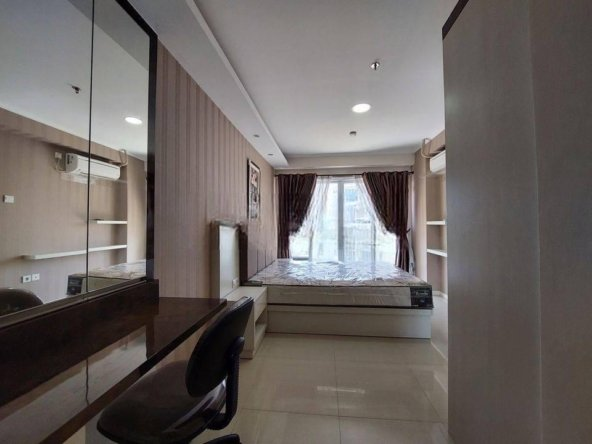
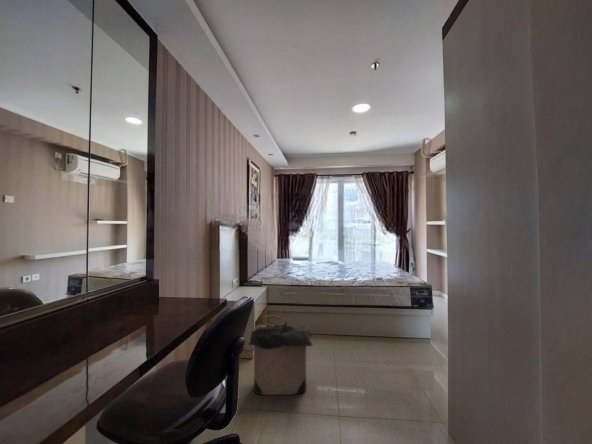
+ laundry hamper [247,314,313,396]
